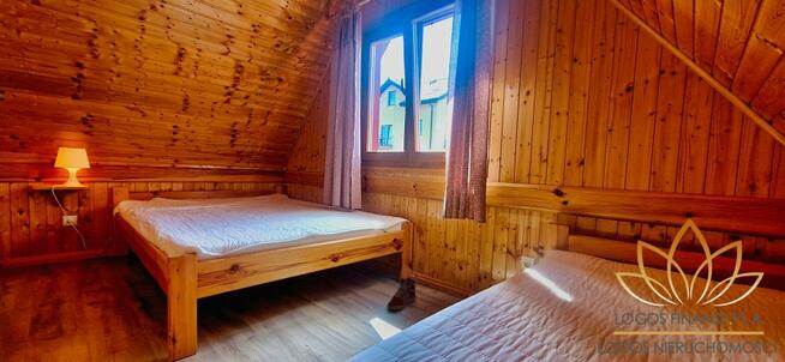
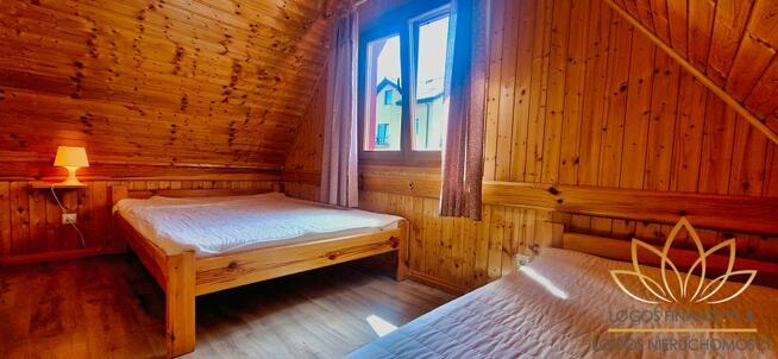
- sneaker [386,277,418,312]
